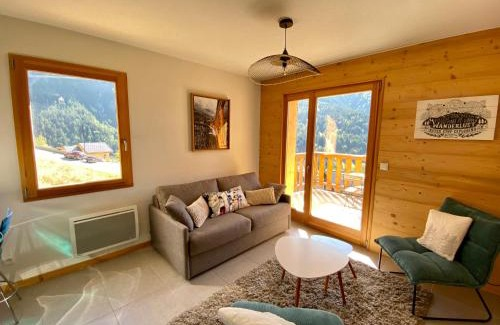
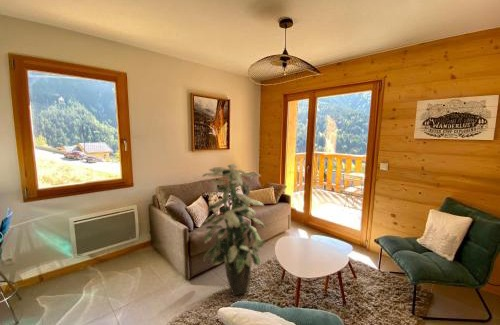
+ indoor plant [200,163,267,297]
